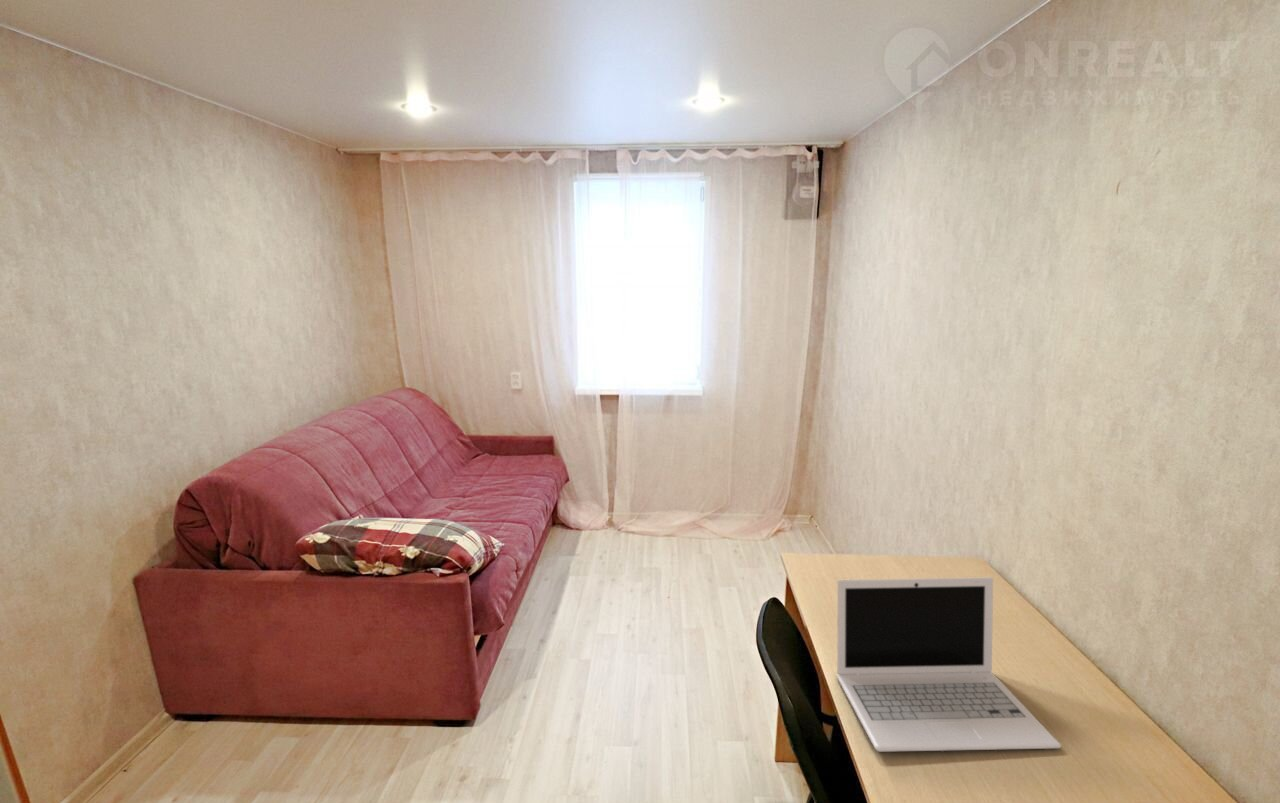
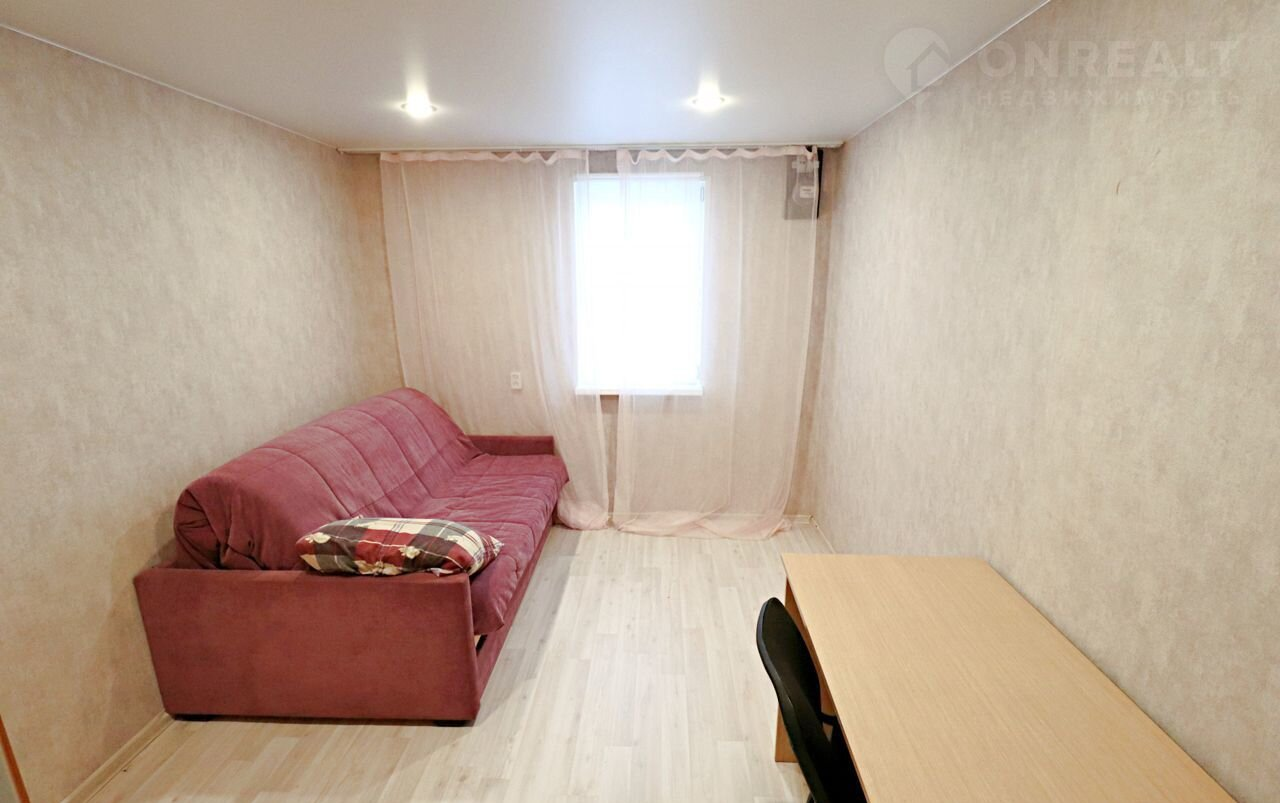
- laptop [836,576,1062,753]
